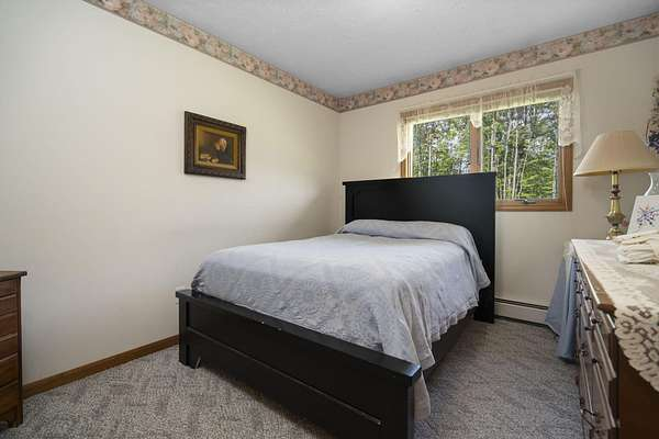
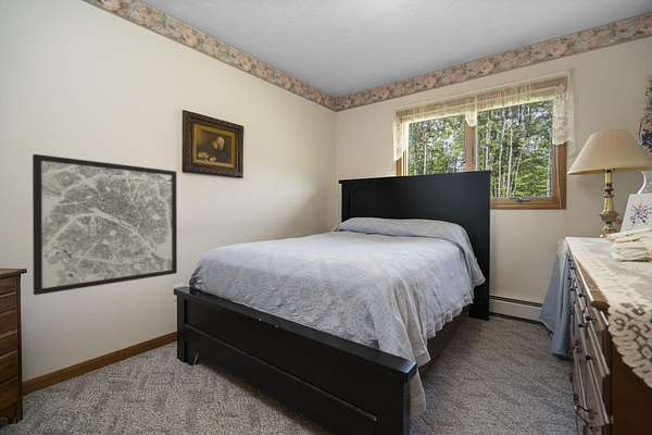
+ wall art [32,153,178,296]
